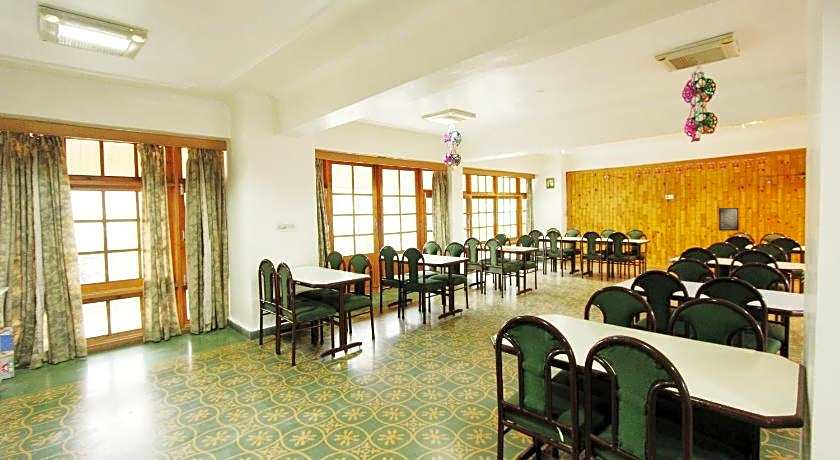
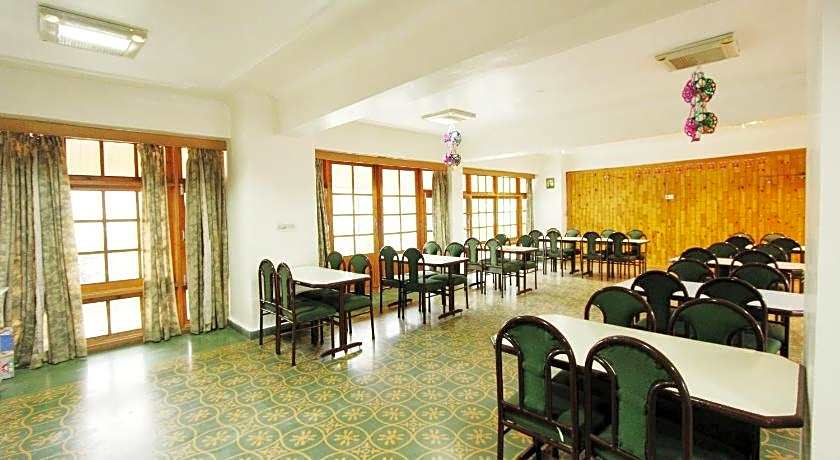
- relief panel [718,207,740,232]
